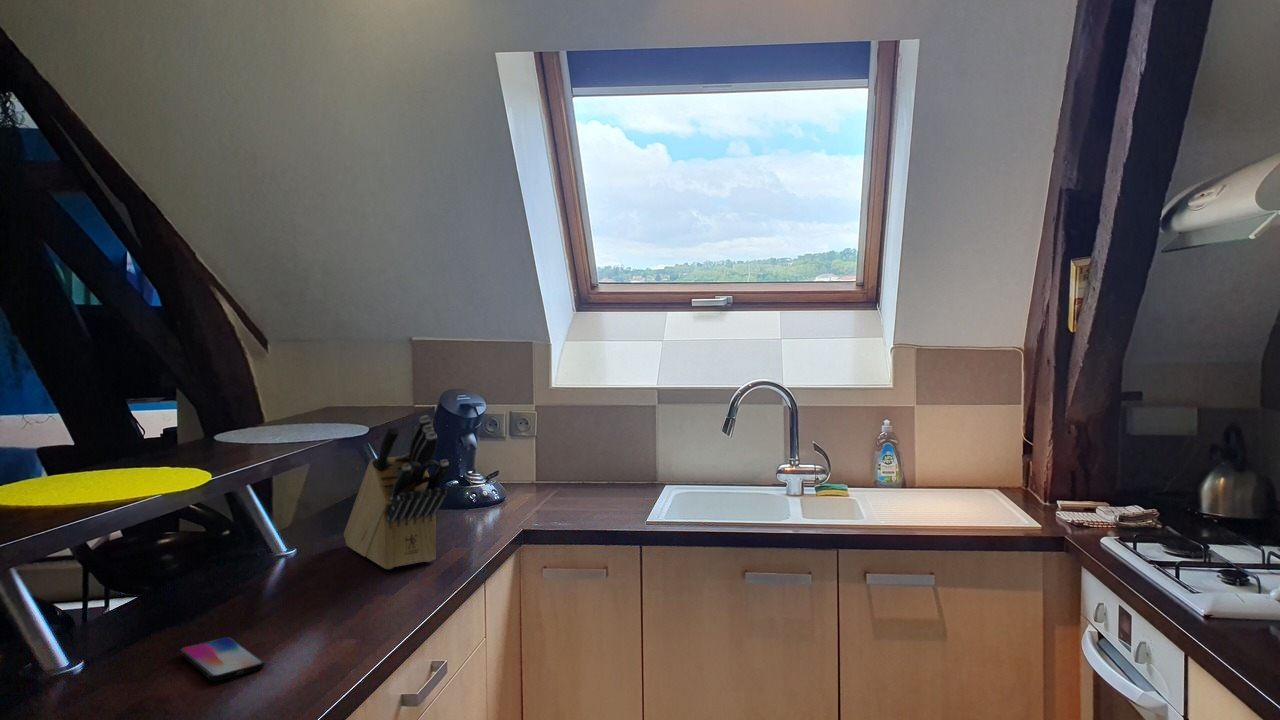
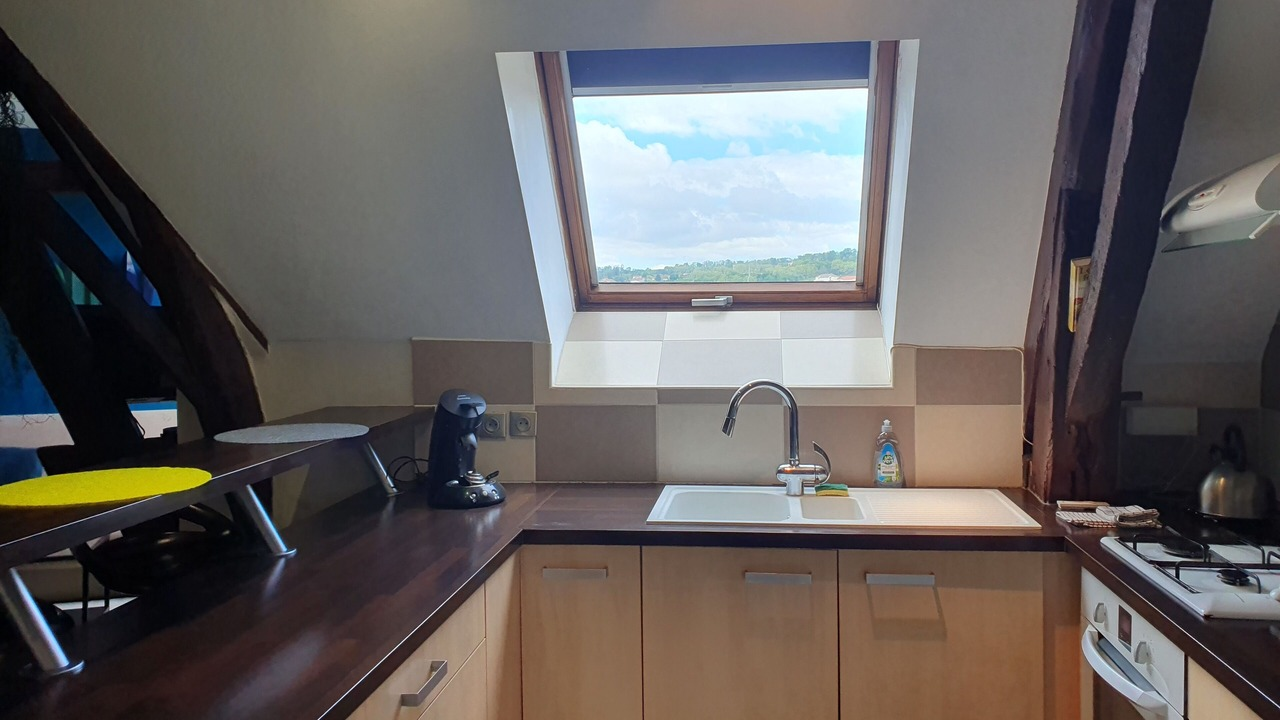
- smartphone [179,636,266,682]
- knife block [343,414,450,570]
